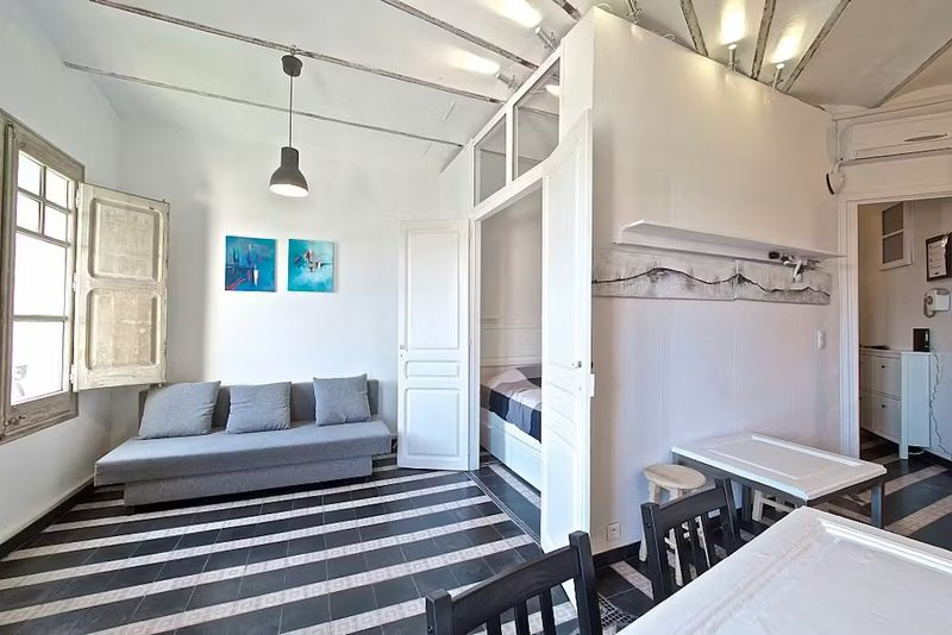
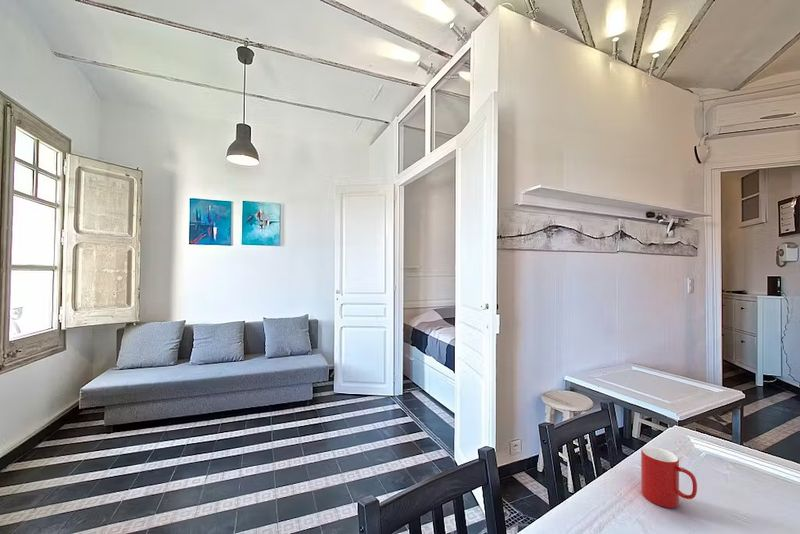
+ cup [640,446,698,509]
